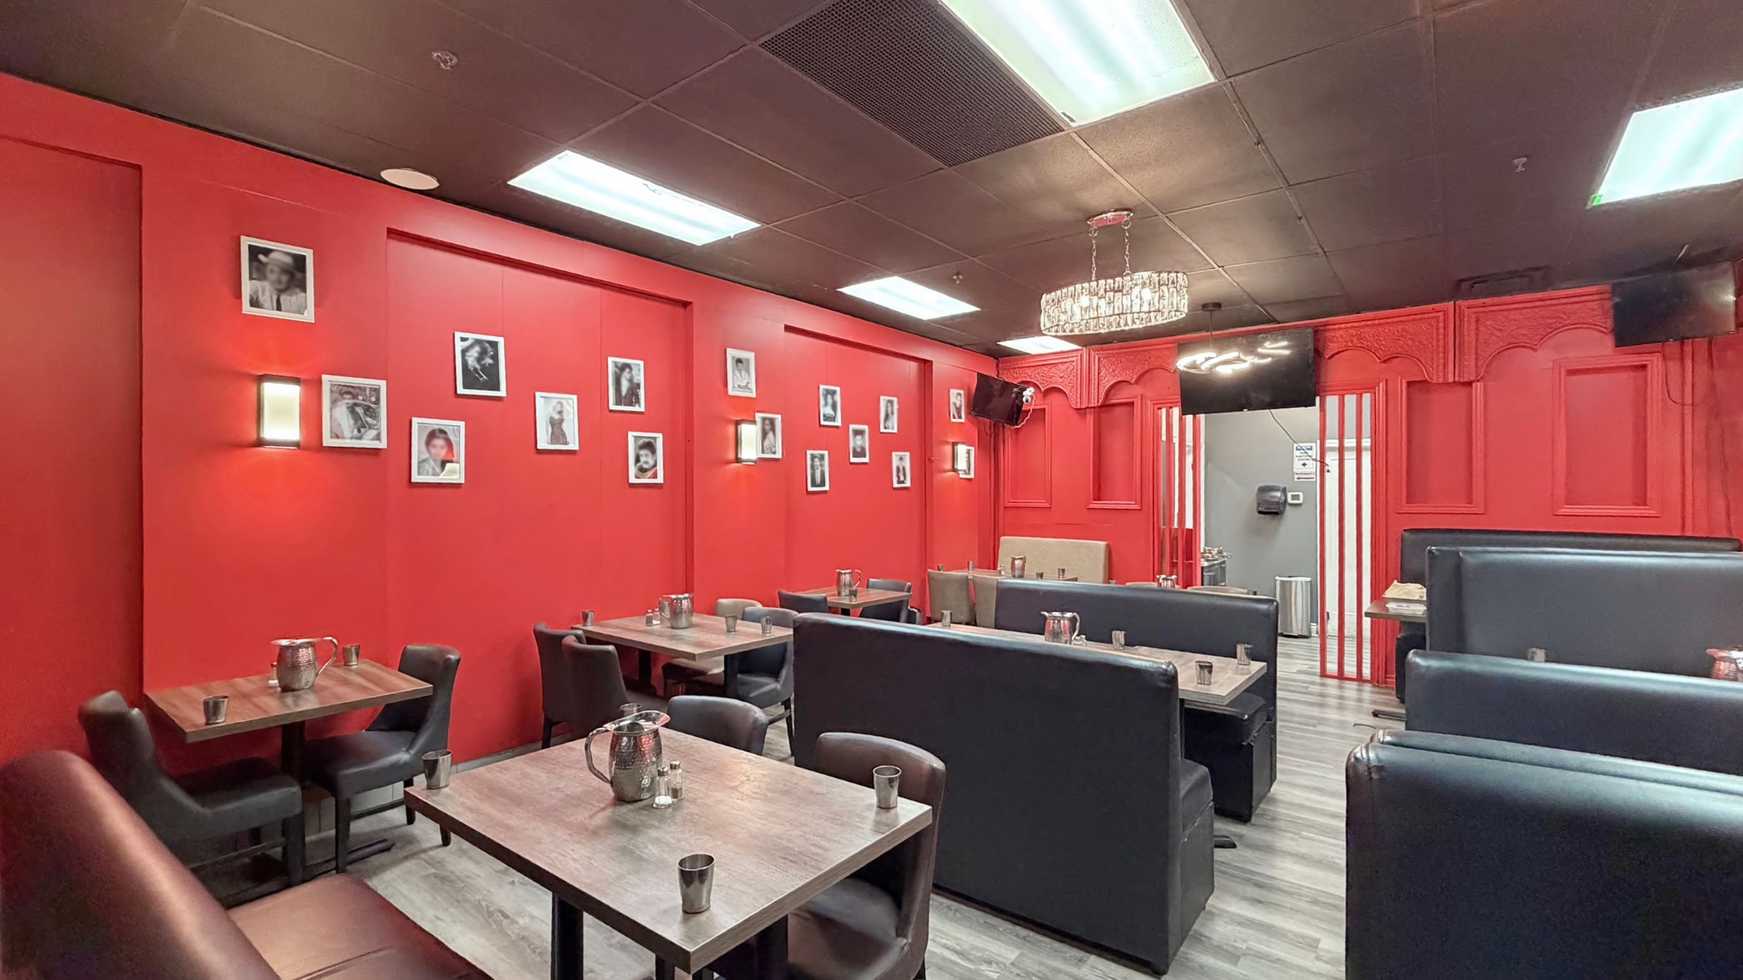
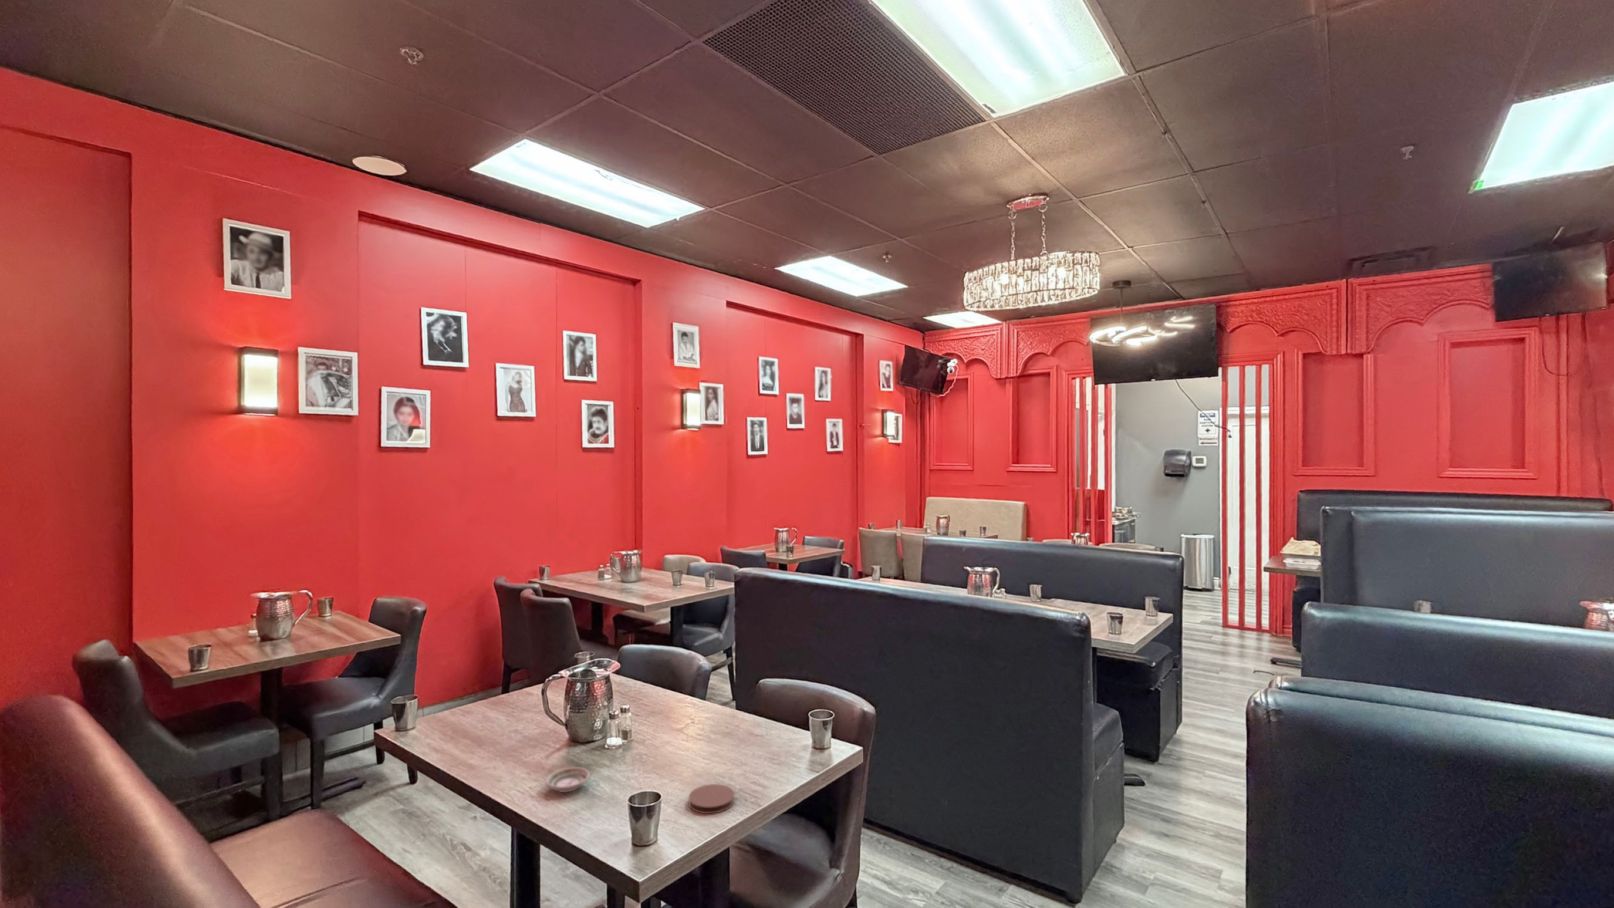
+ saucer [544,766,591,793]
+ coaster [688,784,735,814]
